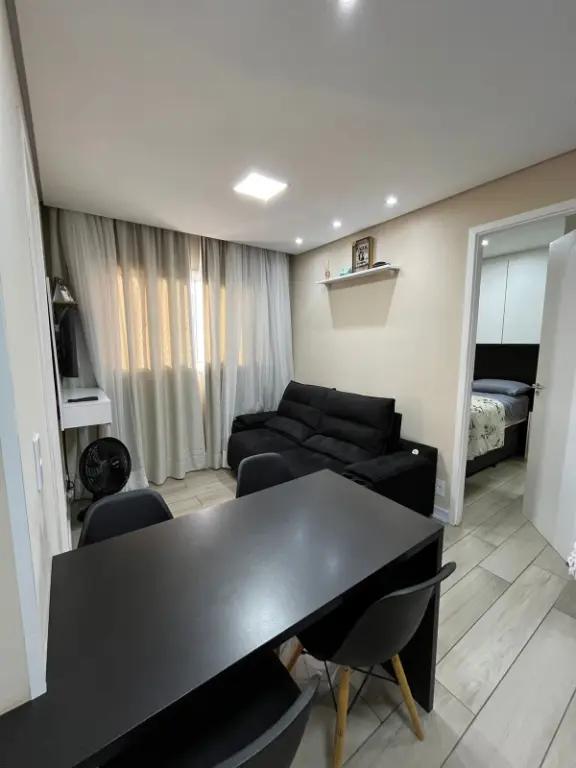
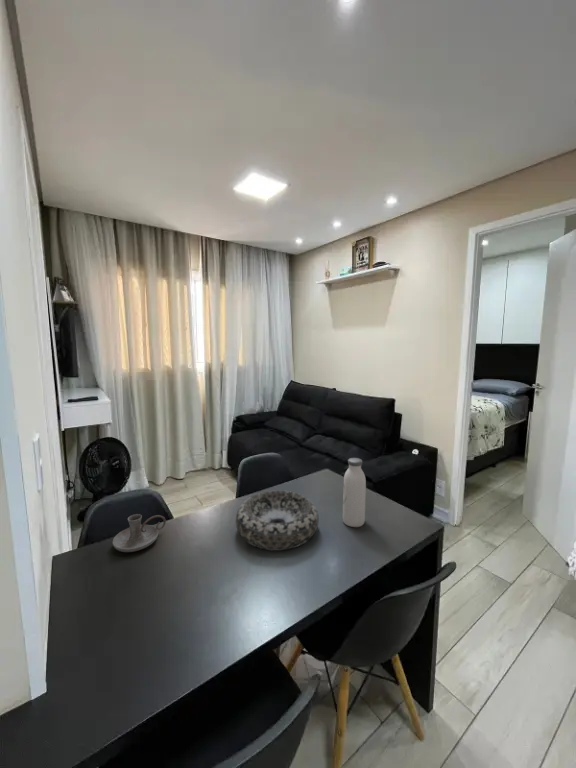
+ water bottle [342,457,367,528]
+ candle holder [112,513,167,553]
+ decorative bowl [235,489,320,551]
